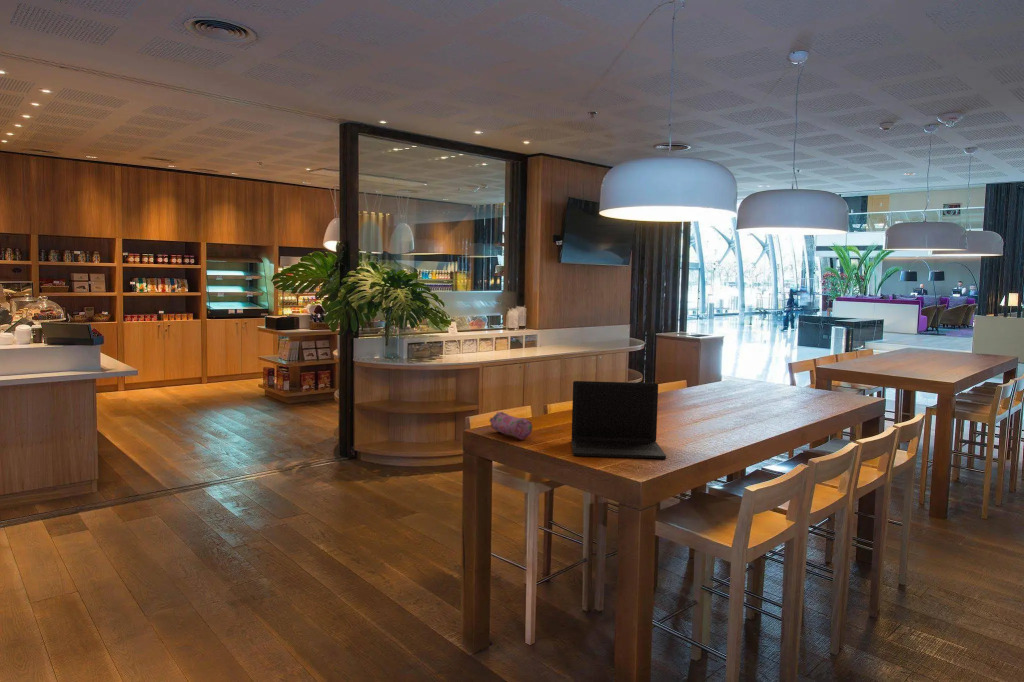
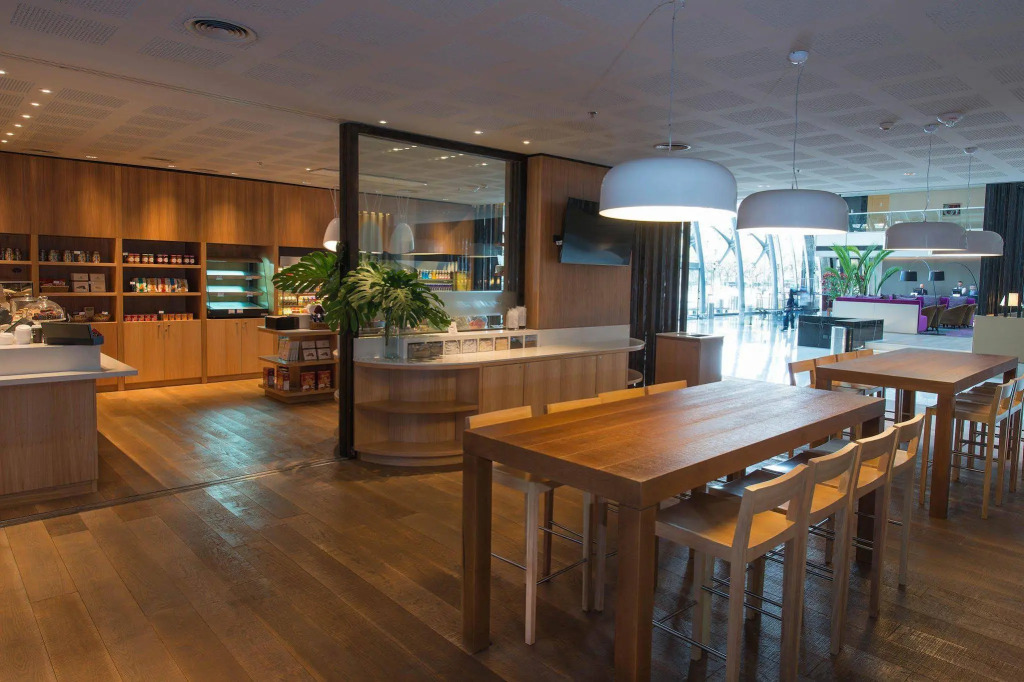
- pencil case [488,411,533,440]
- laptop [570,380,667,460]
